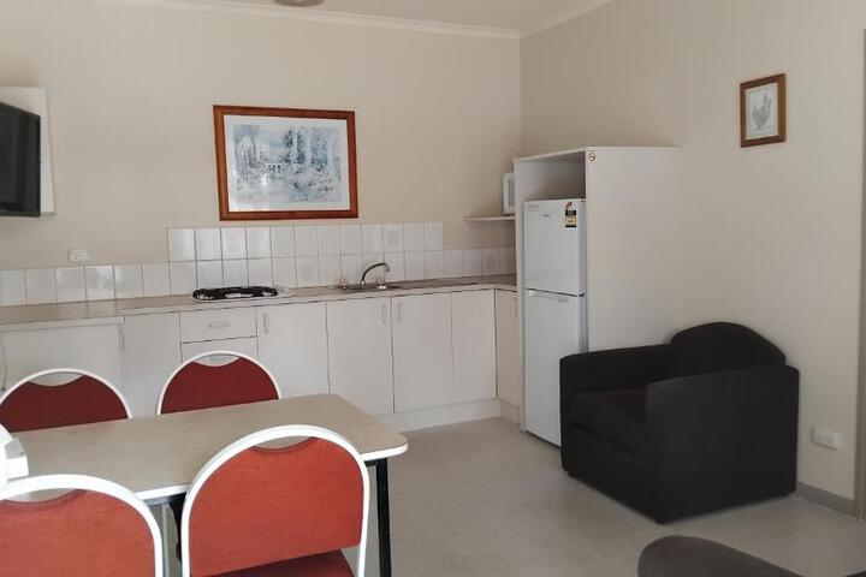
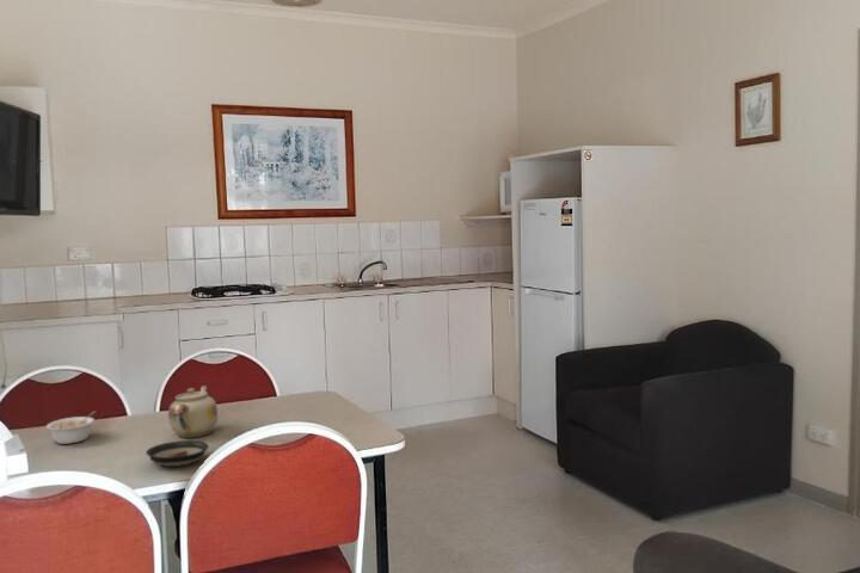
+ teapot [167,384,219,439]
+ saucer [145,439,210,468]
+ legume [45,409,97,445]
